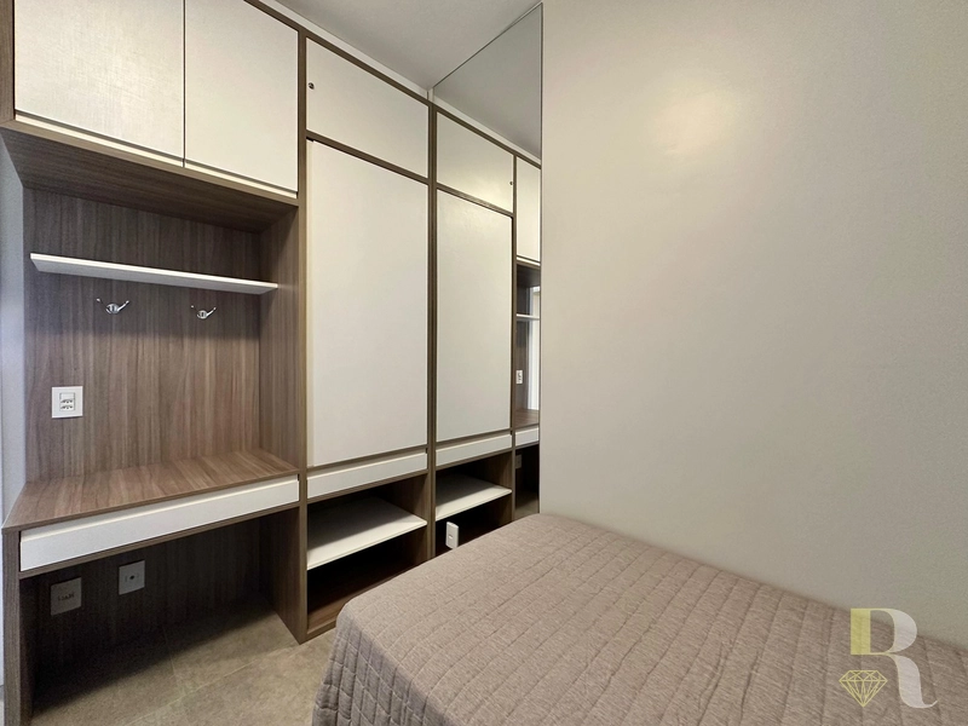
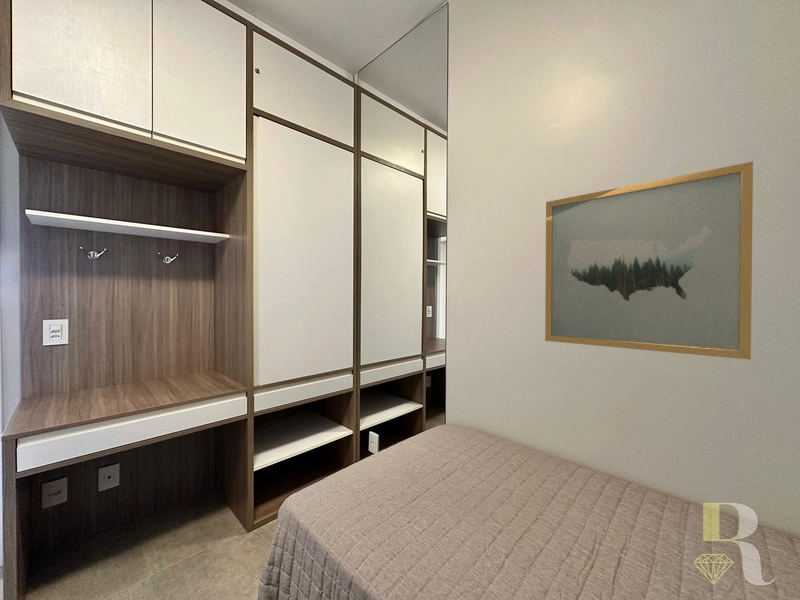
+ wall art [544,161,754,361]
